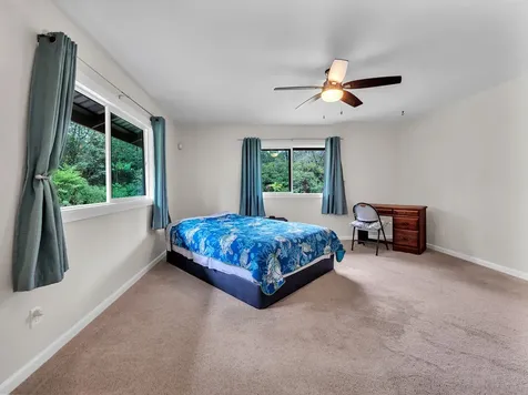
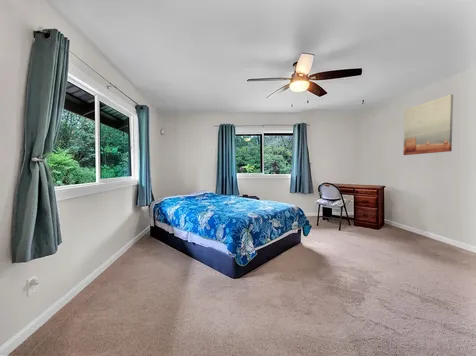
+ wall art [402,93,454,156]
